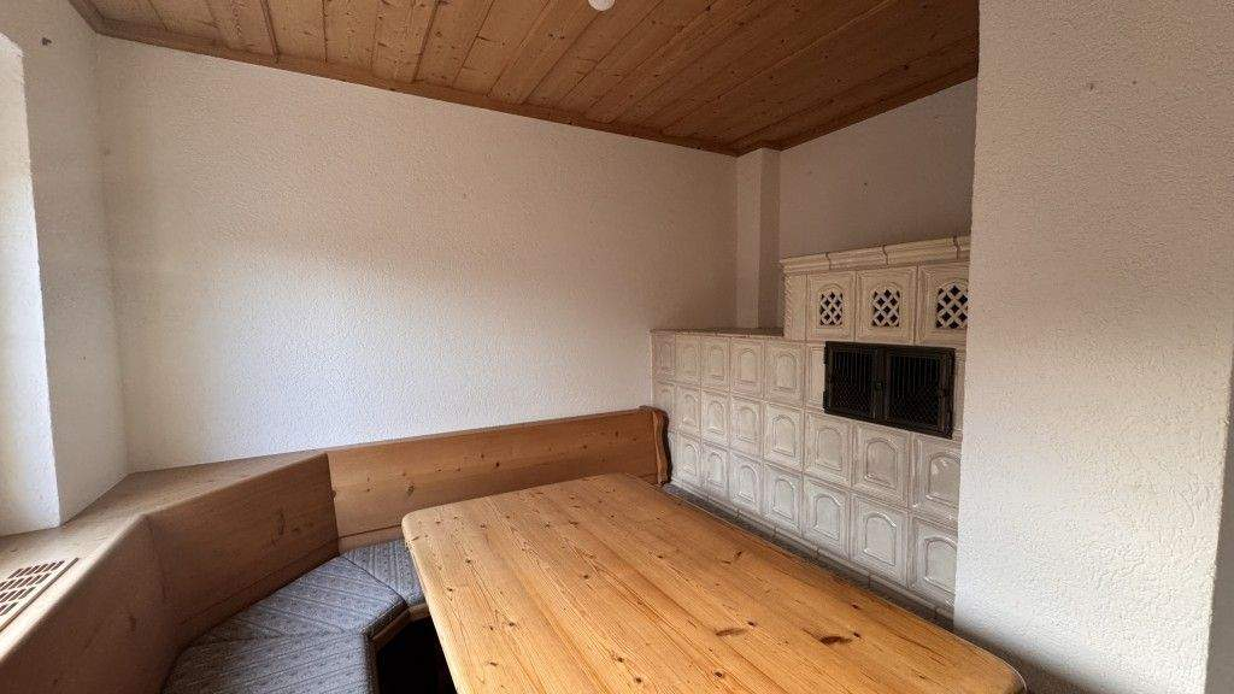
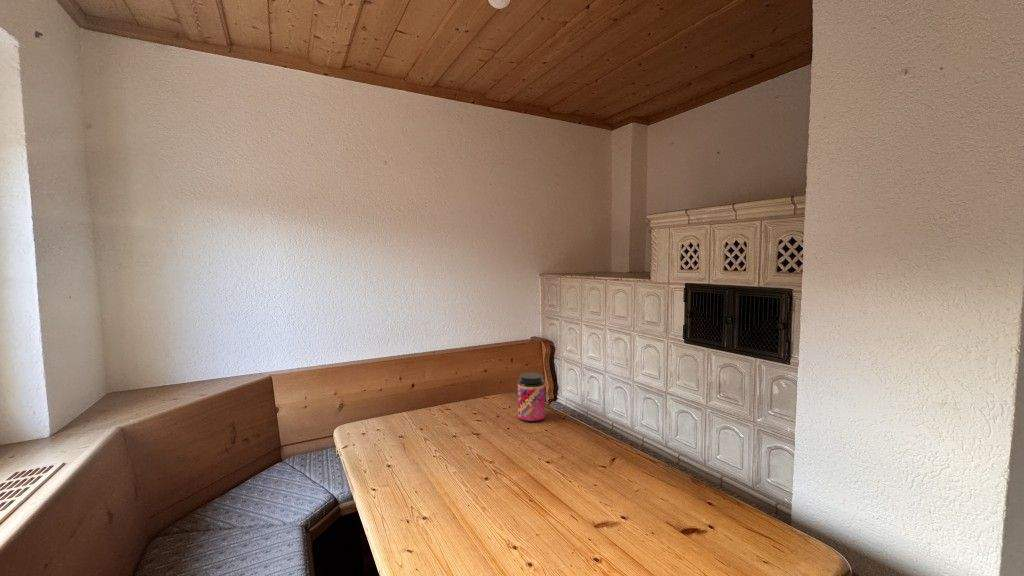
+ jar [517,372,546,423]
